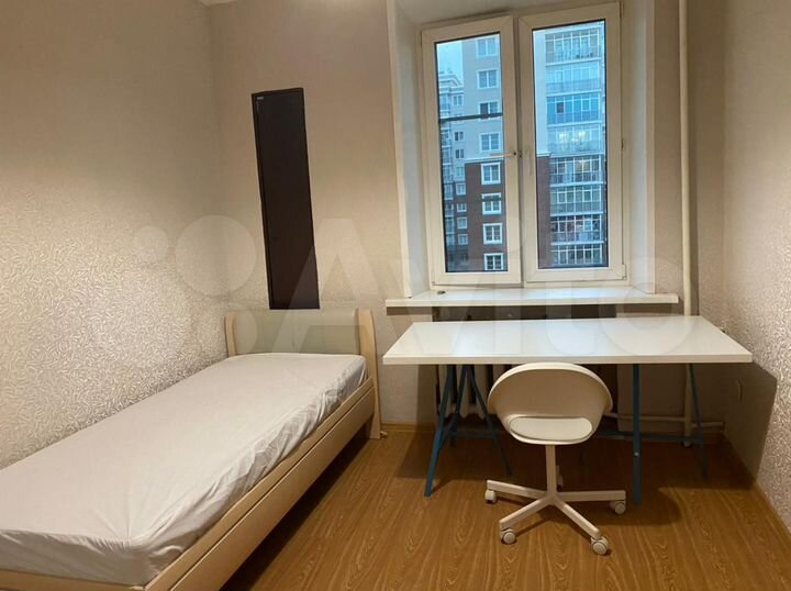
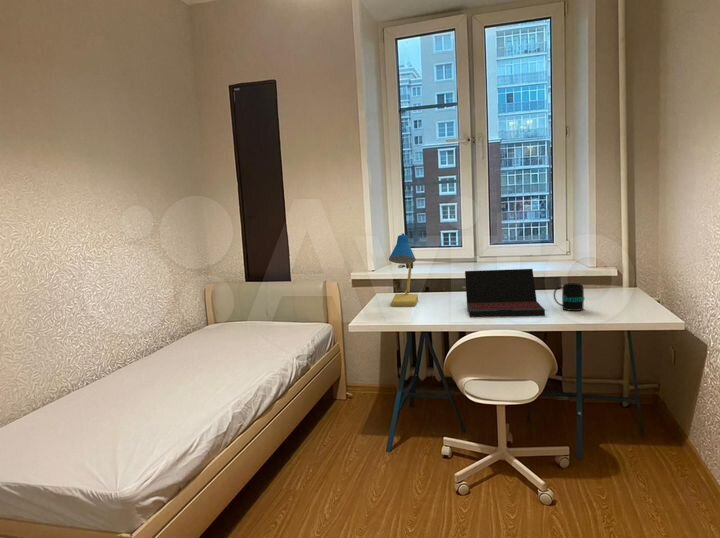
+ laptop [464,268,546,318]
+ mug [553,282,586,312]
+ desk lamp [388,232,419,307]
